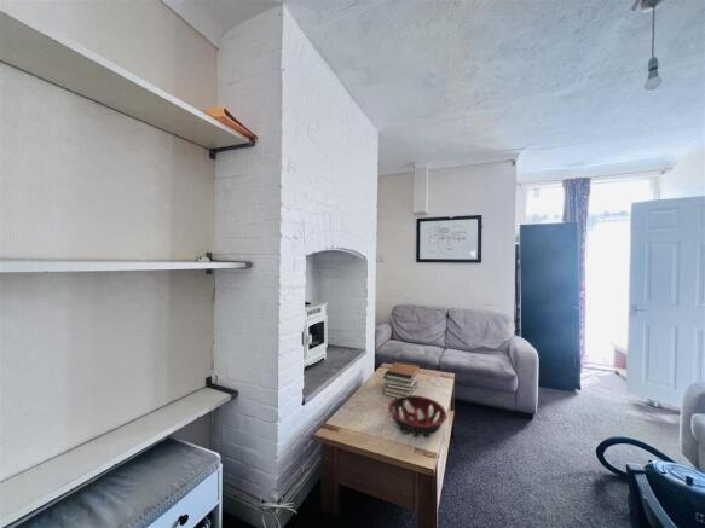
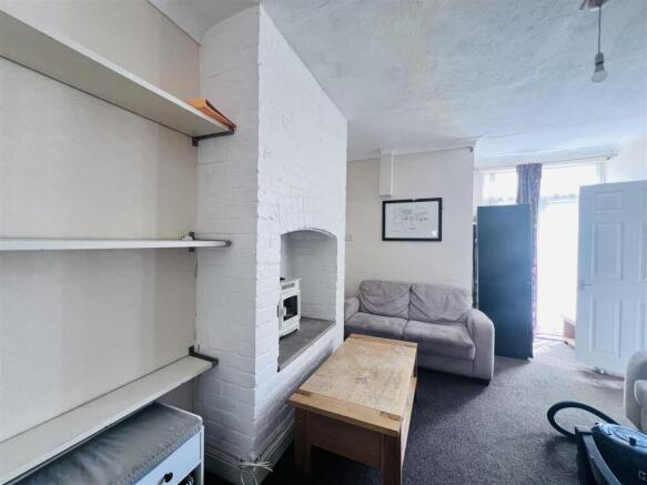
- decorative bowl [387,394,449,437]
- book stack [382,360,421,399]
